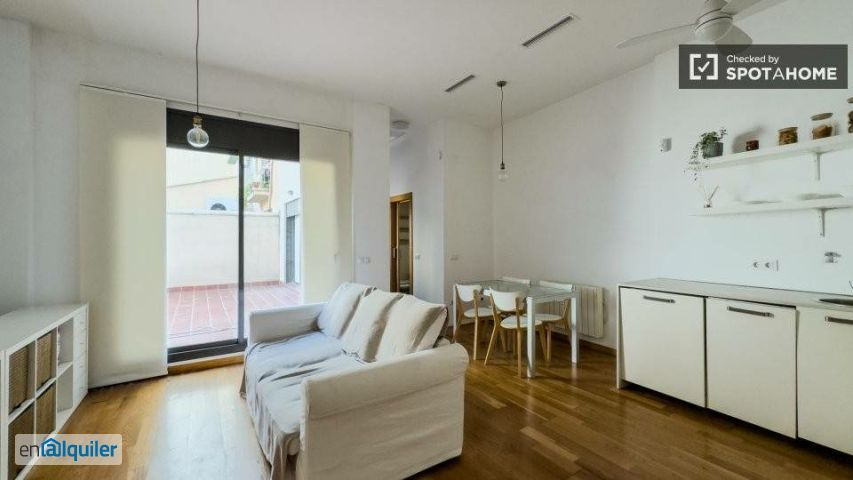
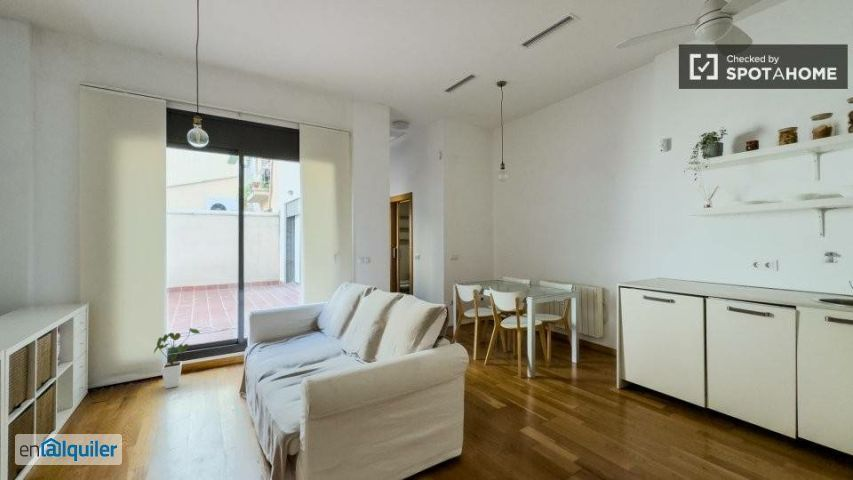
+ house plant [153,327,201,389]
